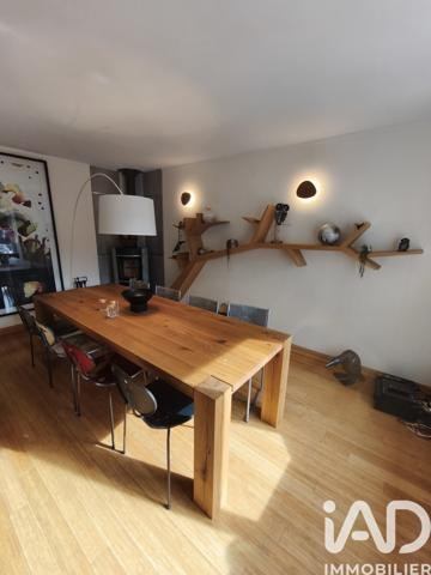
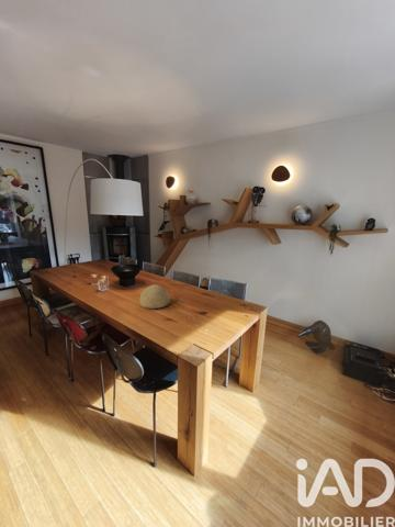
+ bowl [138,283,171,310]
